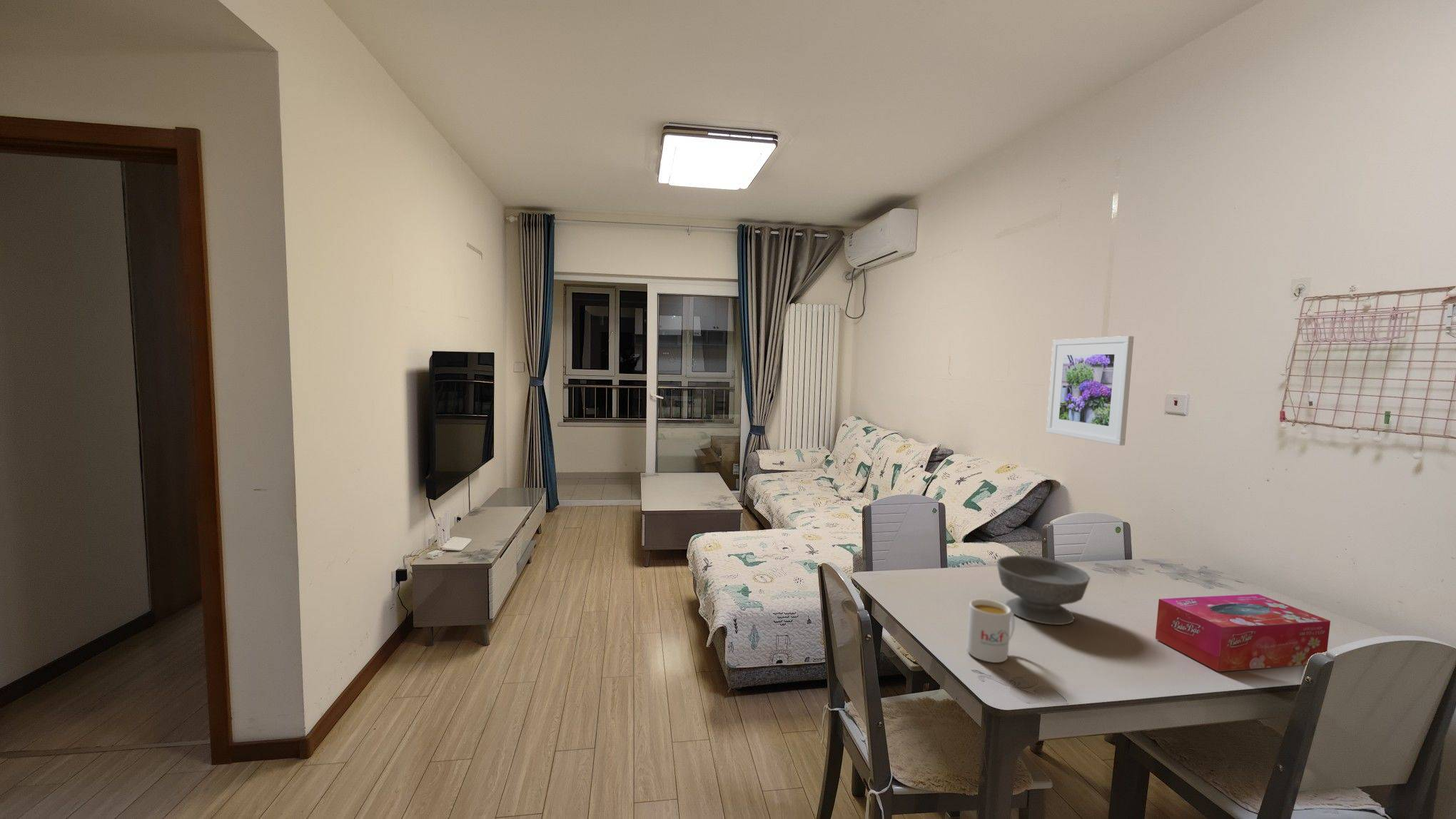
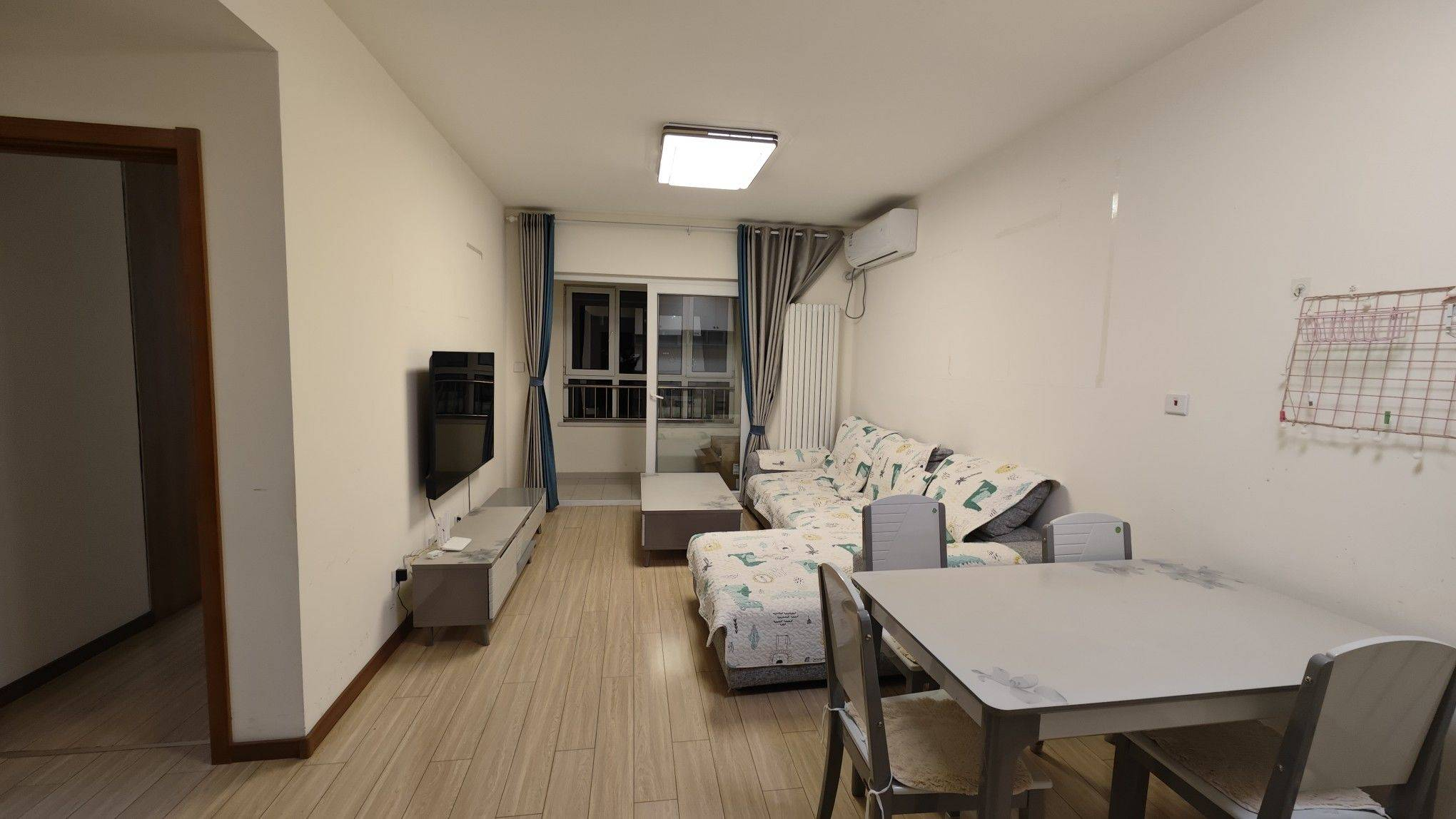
- bowl [996,555,1091,626]
- tissue box [1155,594,1331,672]
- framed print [1046,335,1135,446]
- mug [966,599,1016,663]
